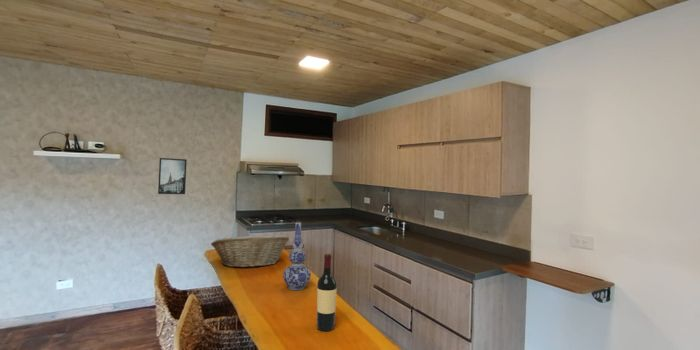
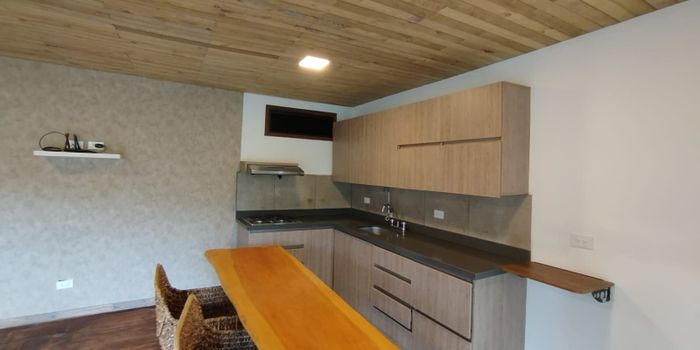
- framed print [157,157,188,195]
- fruit basket [210,233,290,268]
- vase [282,222,312,291]
- wine bottle [316,253,338,332]
